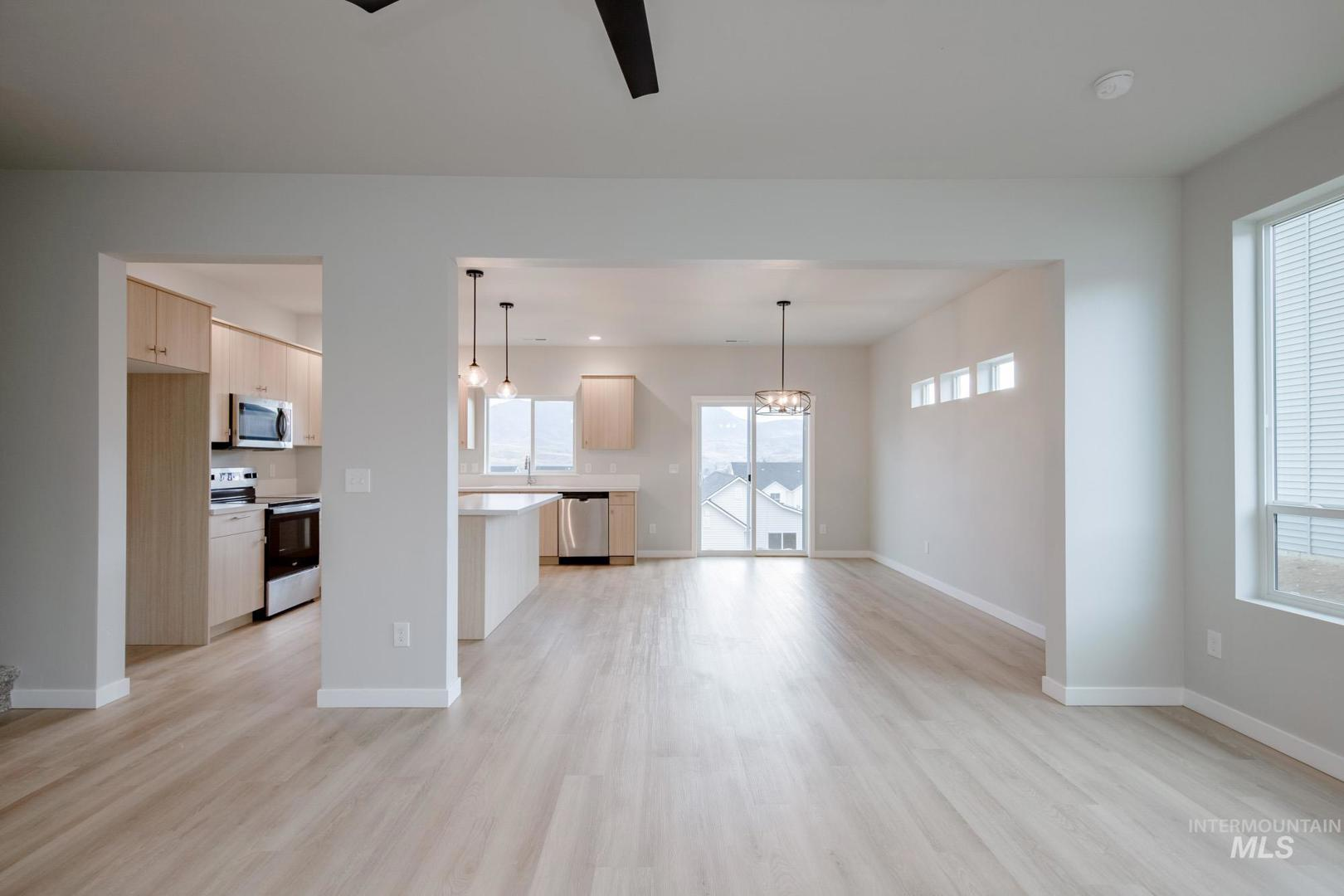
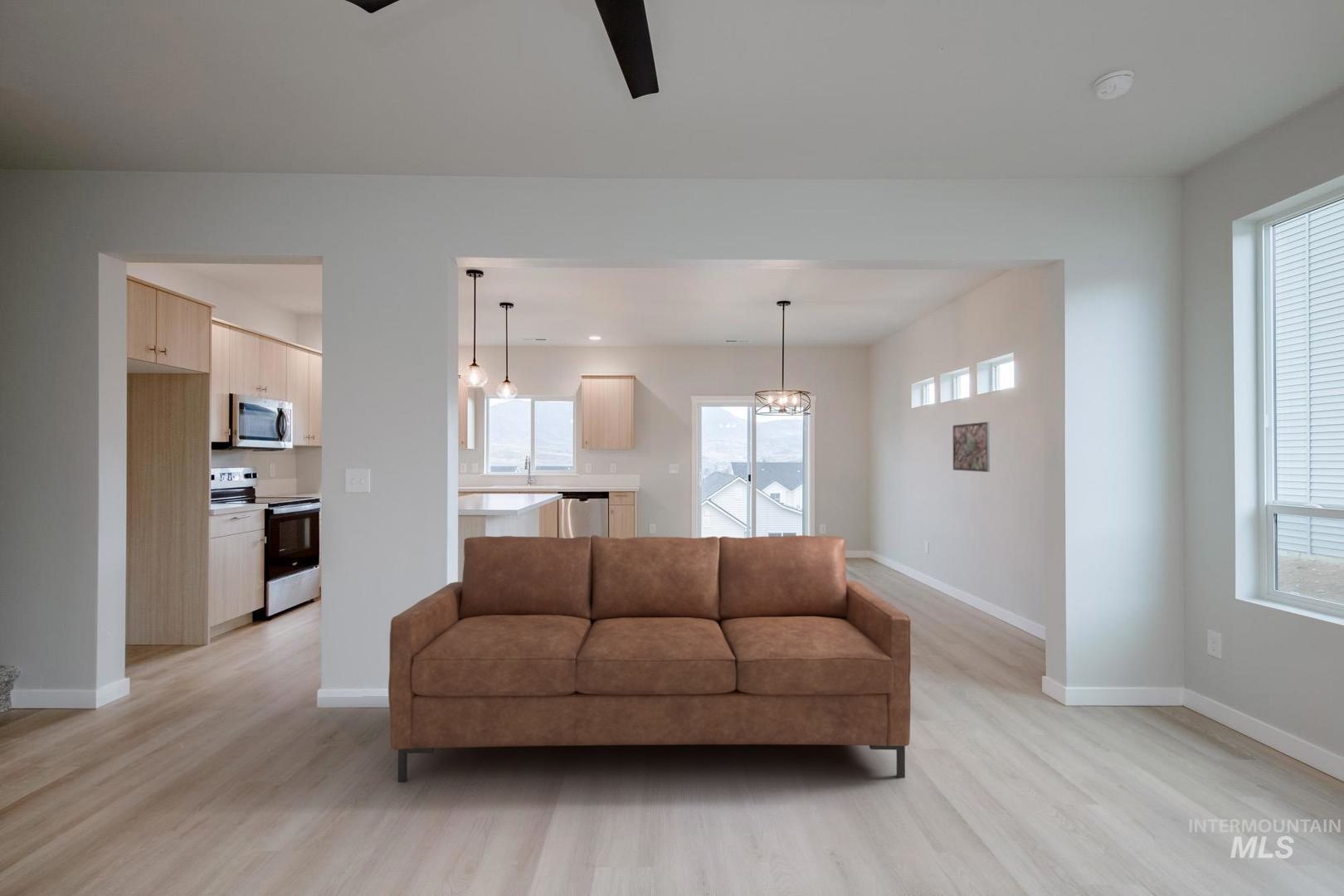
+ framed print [952,421,991,473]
+ sofa [387,534,912,783]
